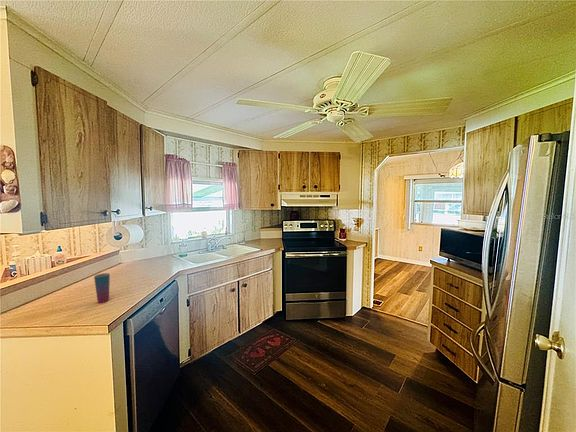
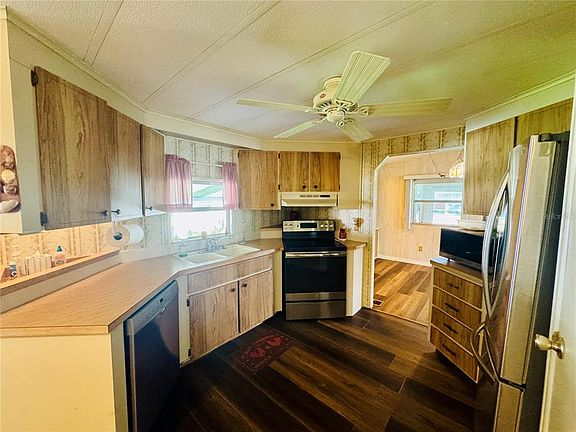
- cup [93,272,111,304]
